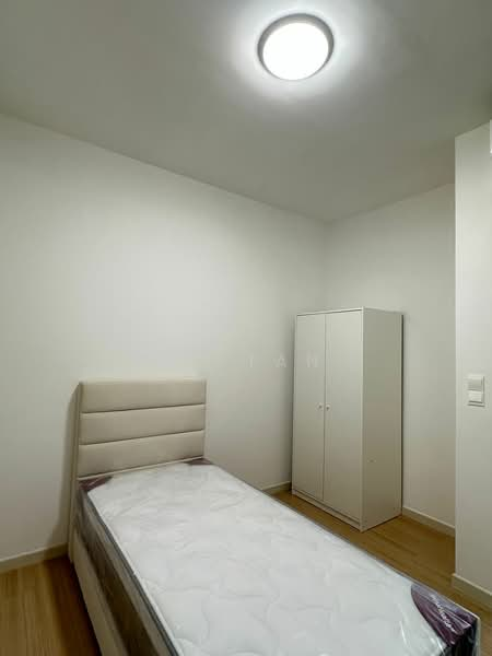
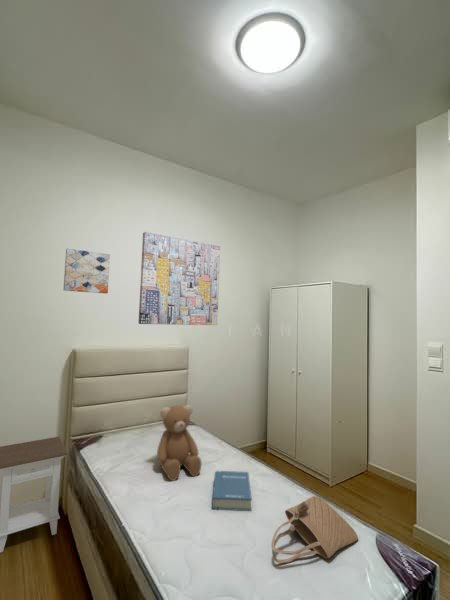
+ wall art [138,231,221,326]
+ nightstand [0,436,69,553]
+ teddy bear [156,404,203,482]
+ wall art [63,247,111,294]
+ hardback book [211,470,253,512]
+ tote bag [271,495,359,564]
